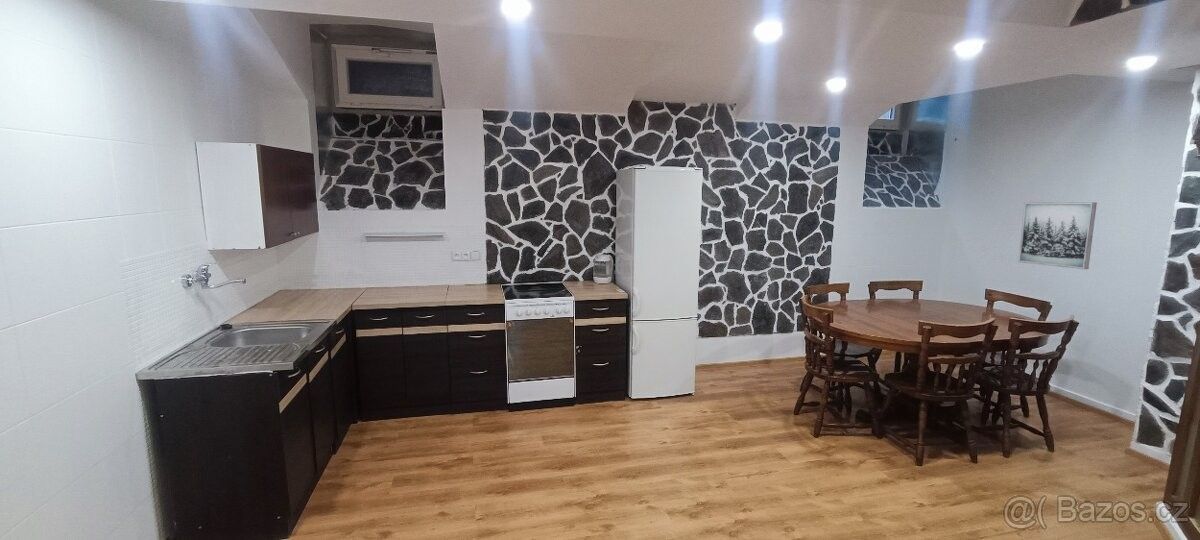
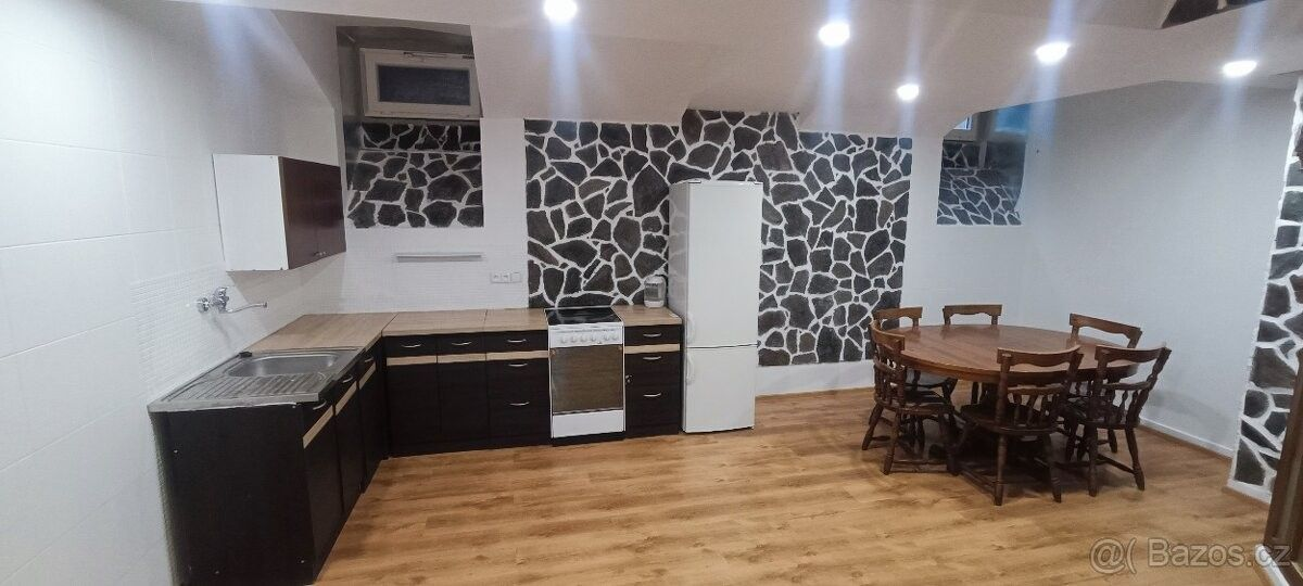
- wall art [1017,201,1098,270]
